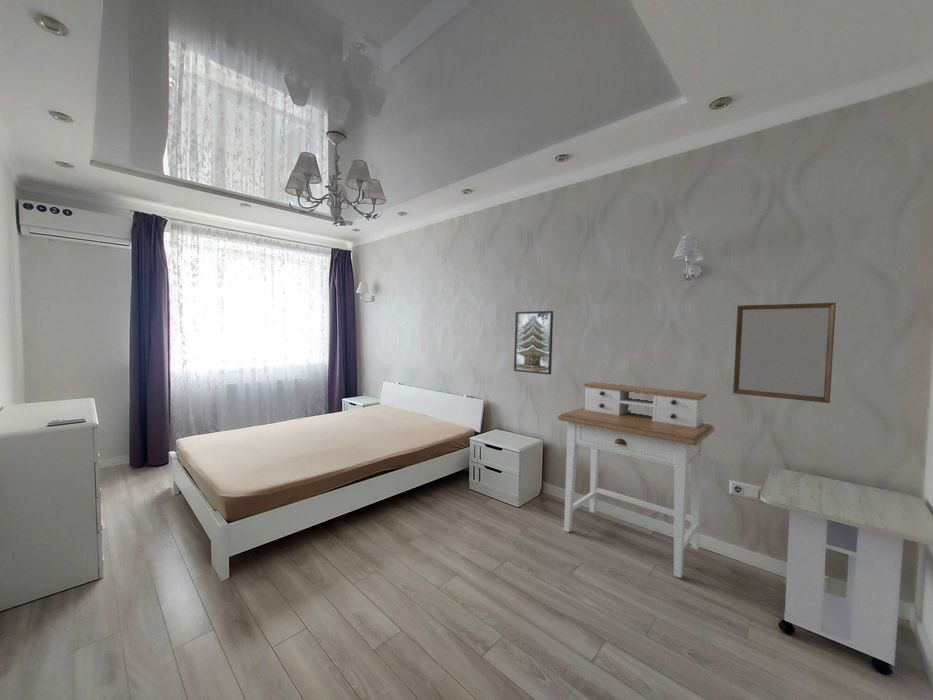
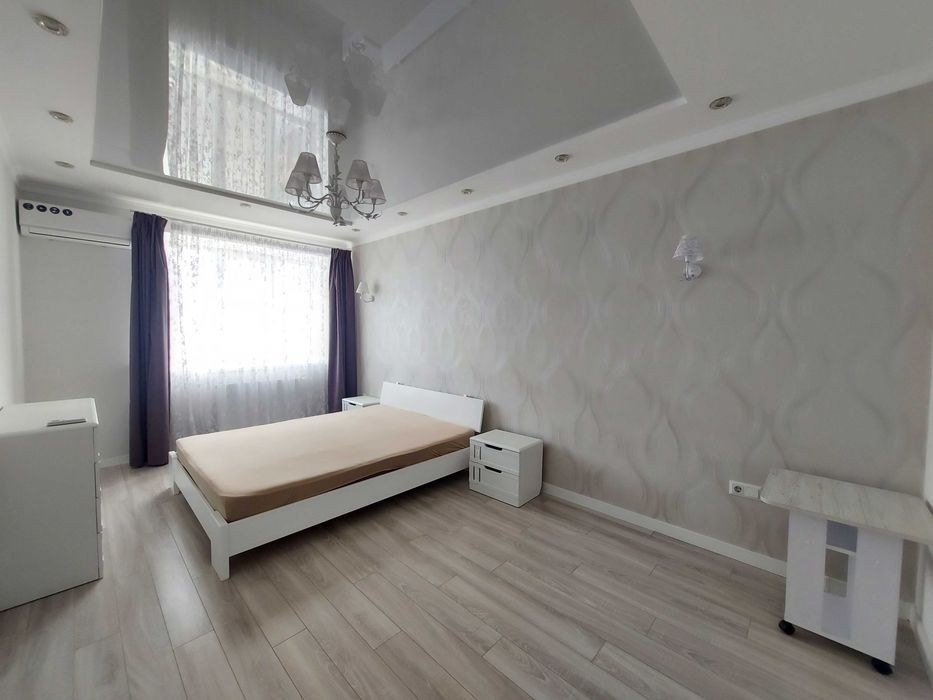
- desk [557,381,715,579]
- home mirror [732,302,837,404]
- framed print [513,310,554,376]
